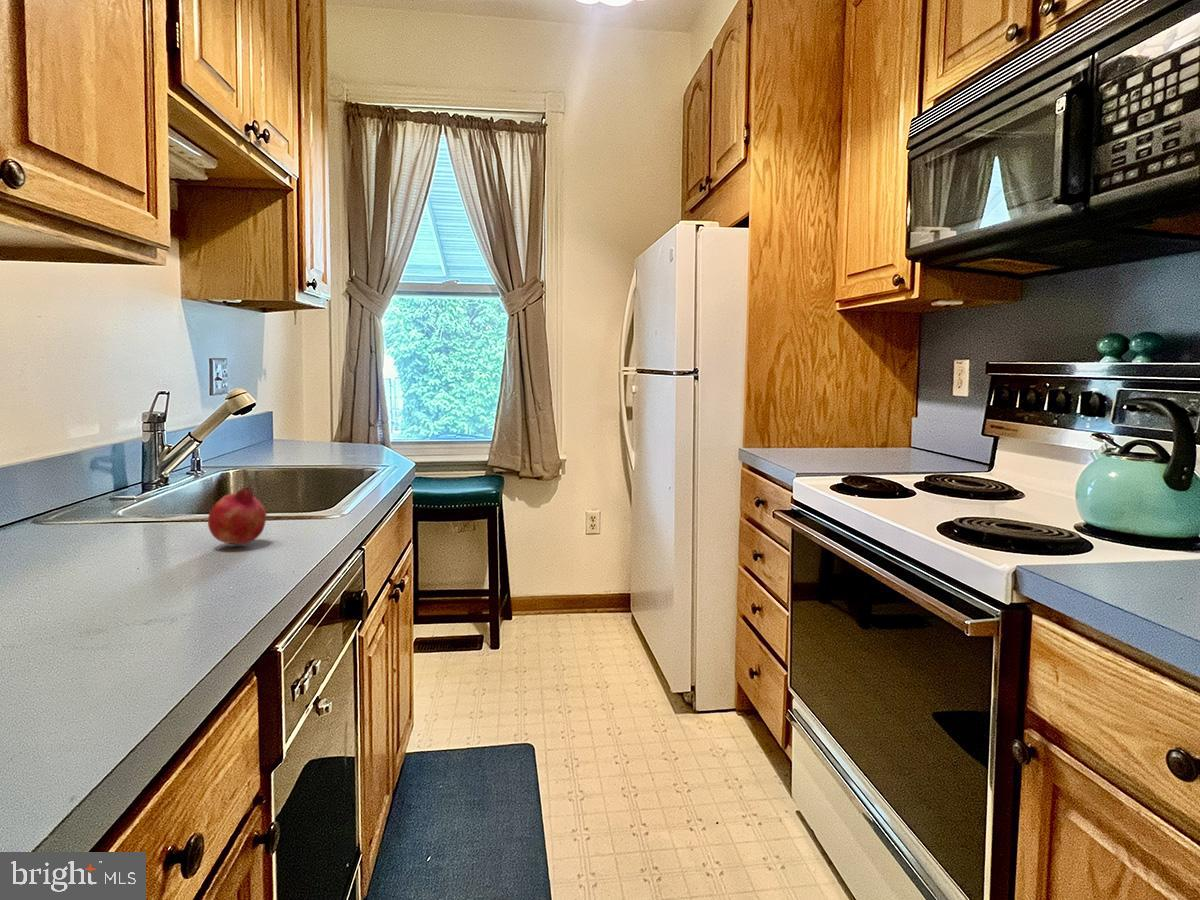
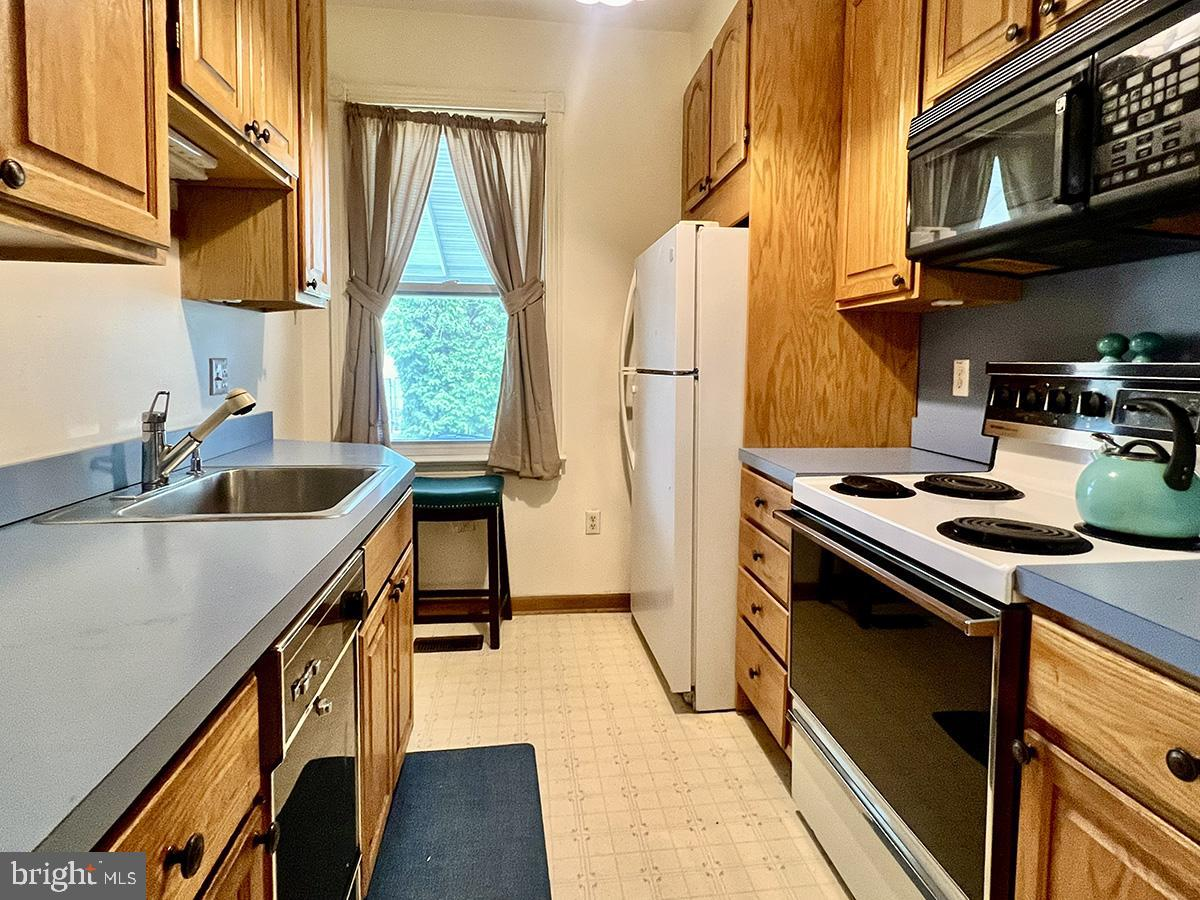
- fruit [207,486,267,545]
